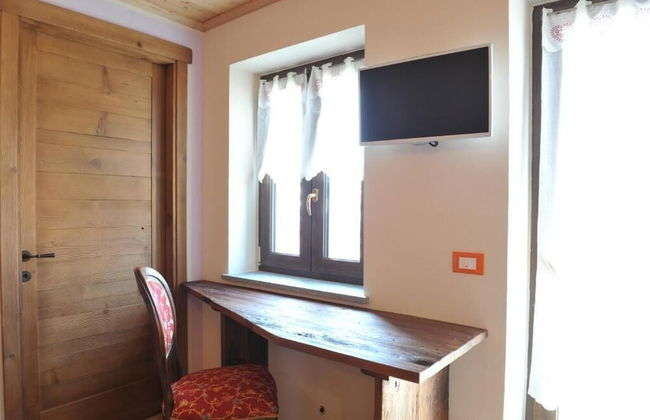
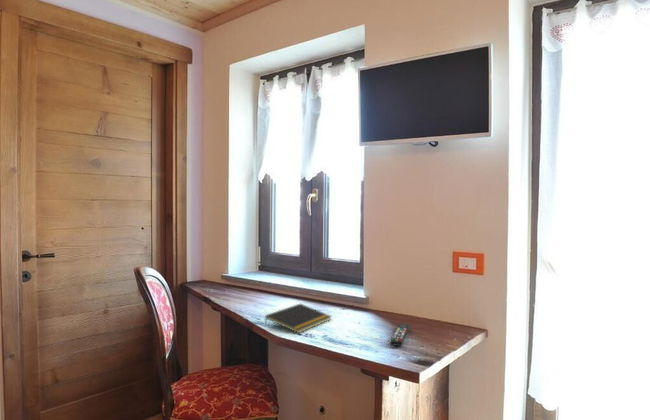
+ notepad [264,303,333,334]
+ remote control [389,323,410,347]
